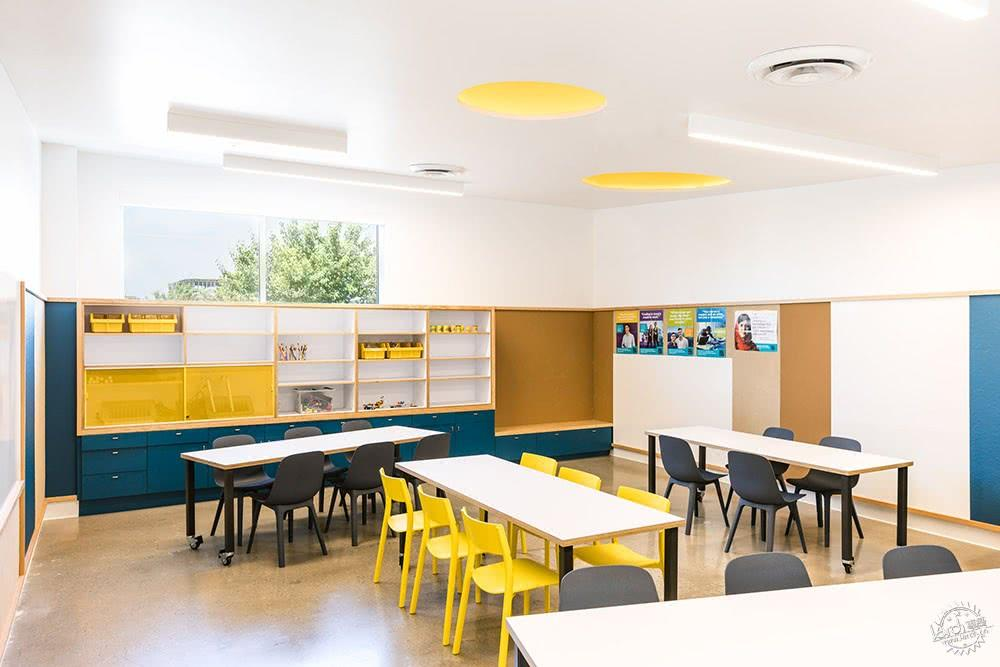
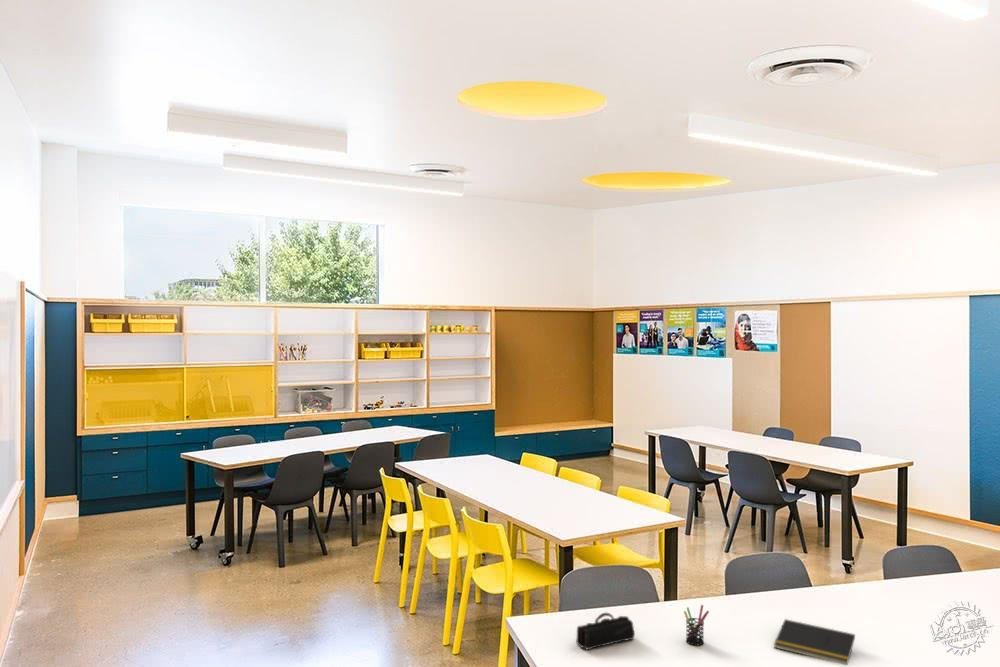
+ pen holder [683,604,710,646]
+ notepad [773,618,856,666]
+ pencil case [575,612,636,650]
